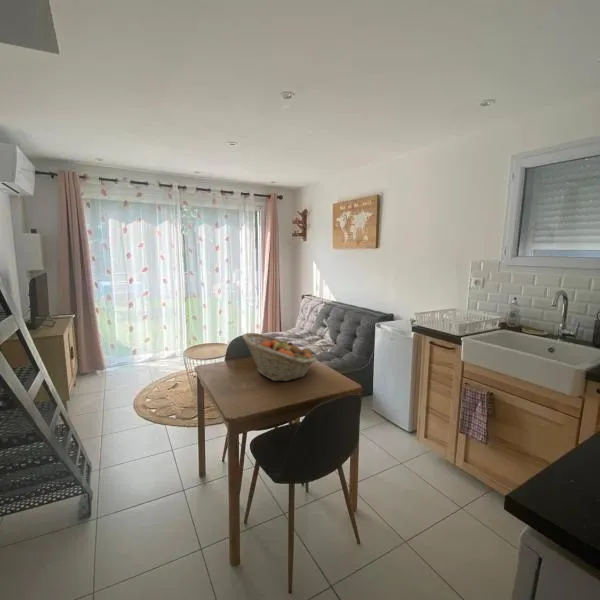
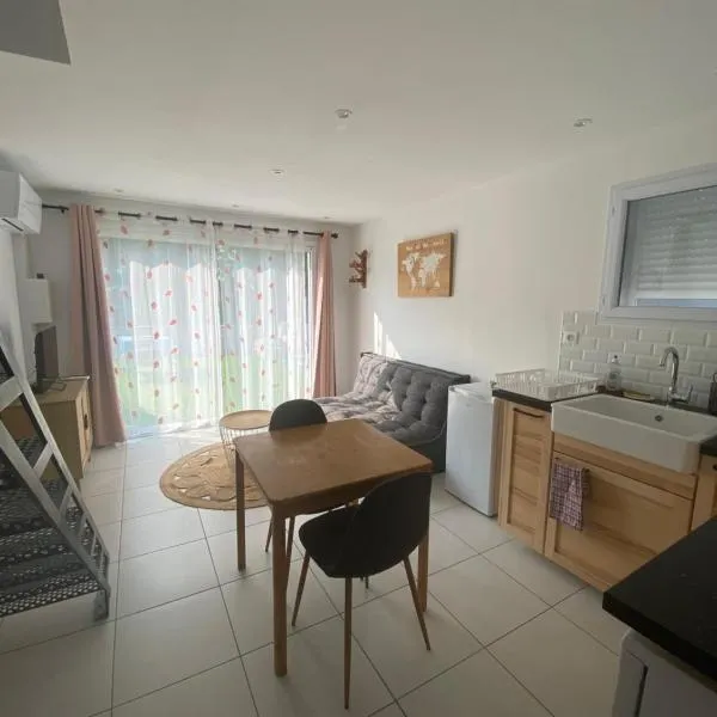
- fruit basket [242,332,317,382]
